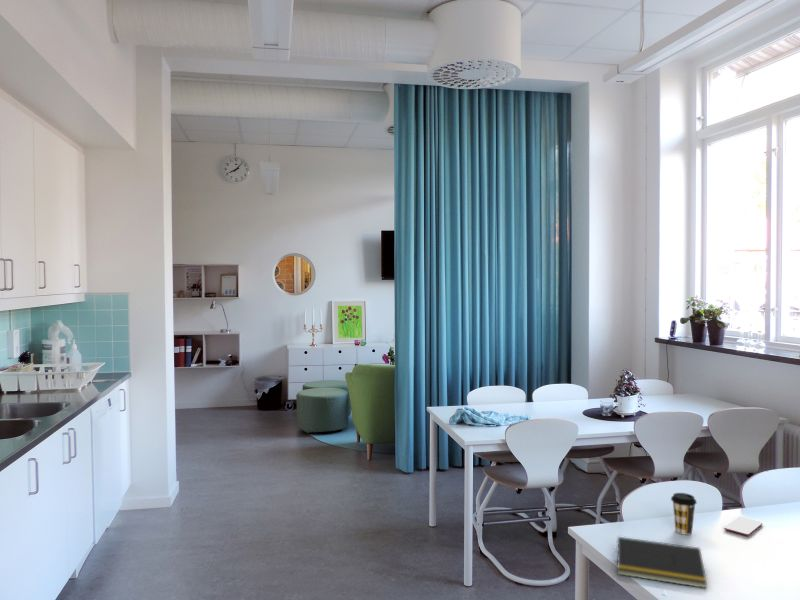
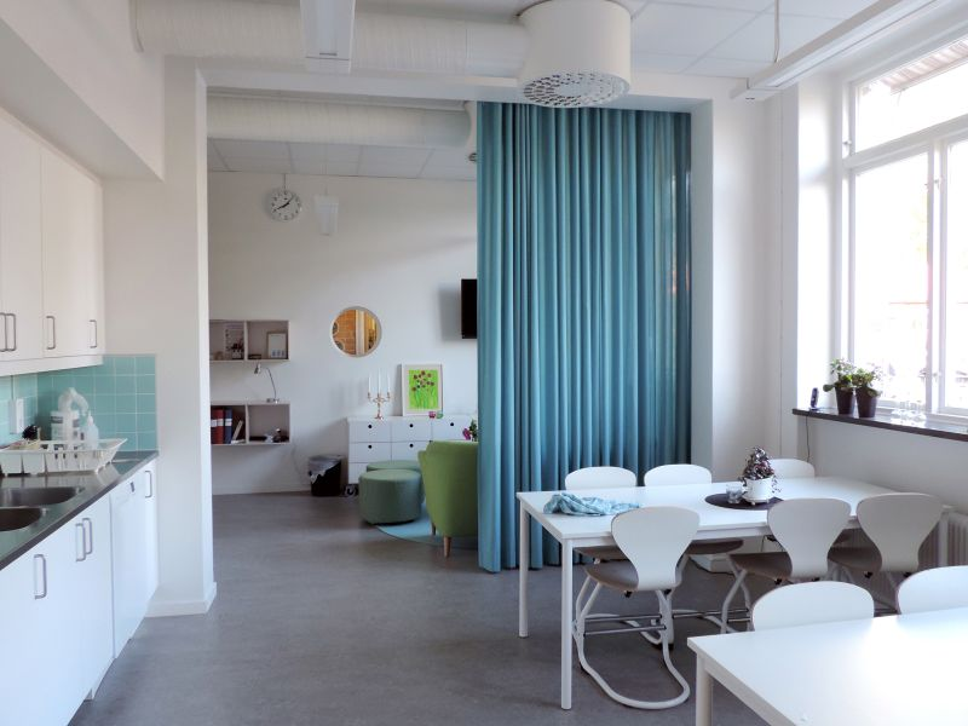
- coffee cup [670,492,698,536]
- smartphone [723,515,763,537]
- notepad [614,536,708,589]
